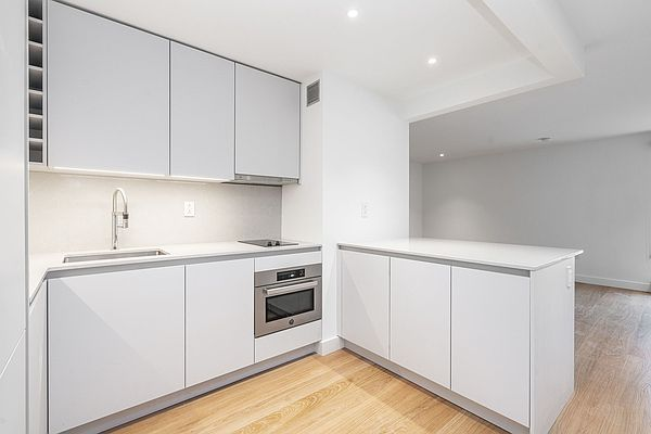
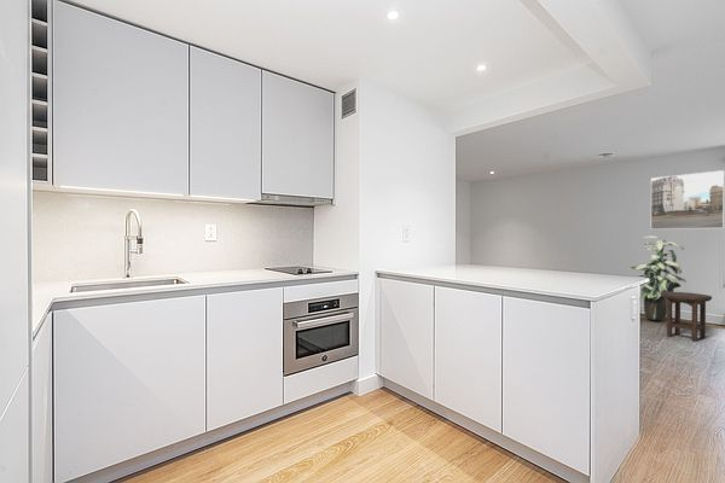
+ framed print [650,169,725,231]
+ stool [662,291,713,343]
+ indoor plant [628,234,688,322]
